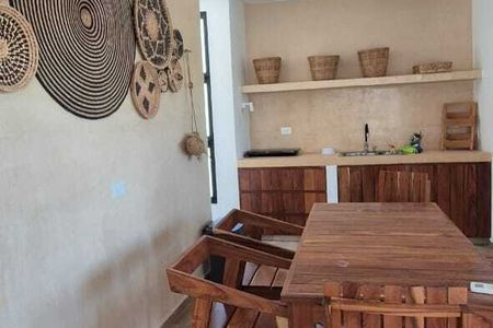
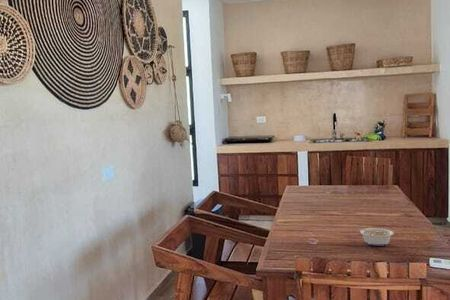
+ legume [356,225,395,247]
